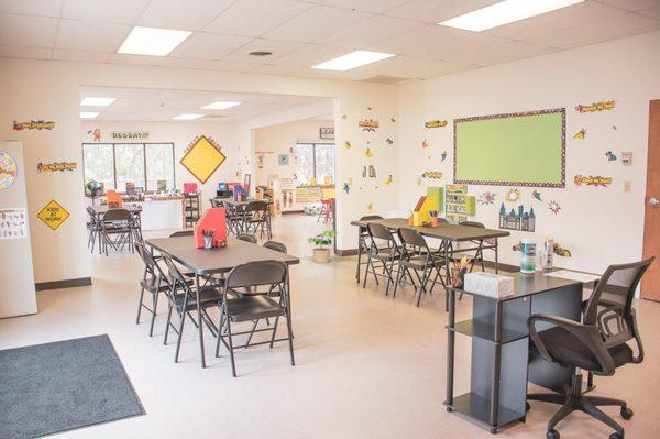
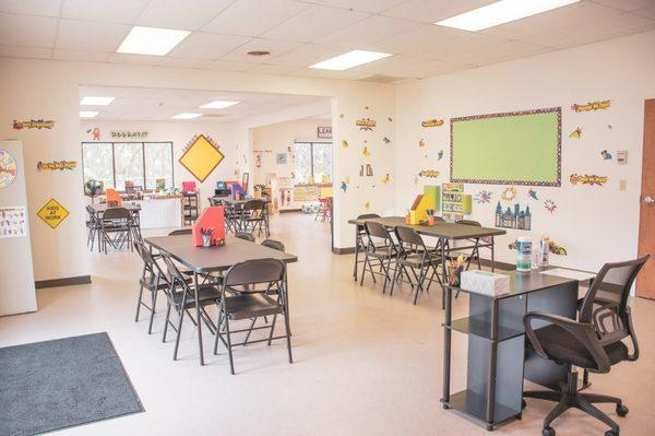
- potted plant [307,230,340,264]
